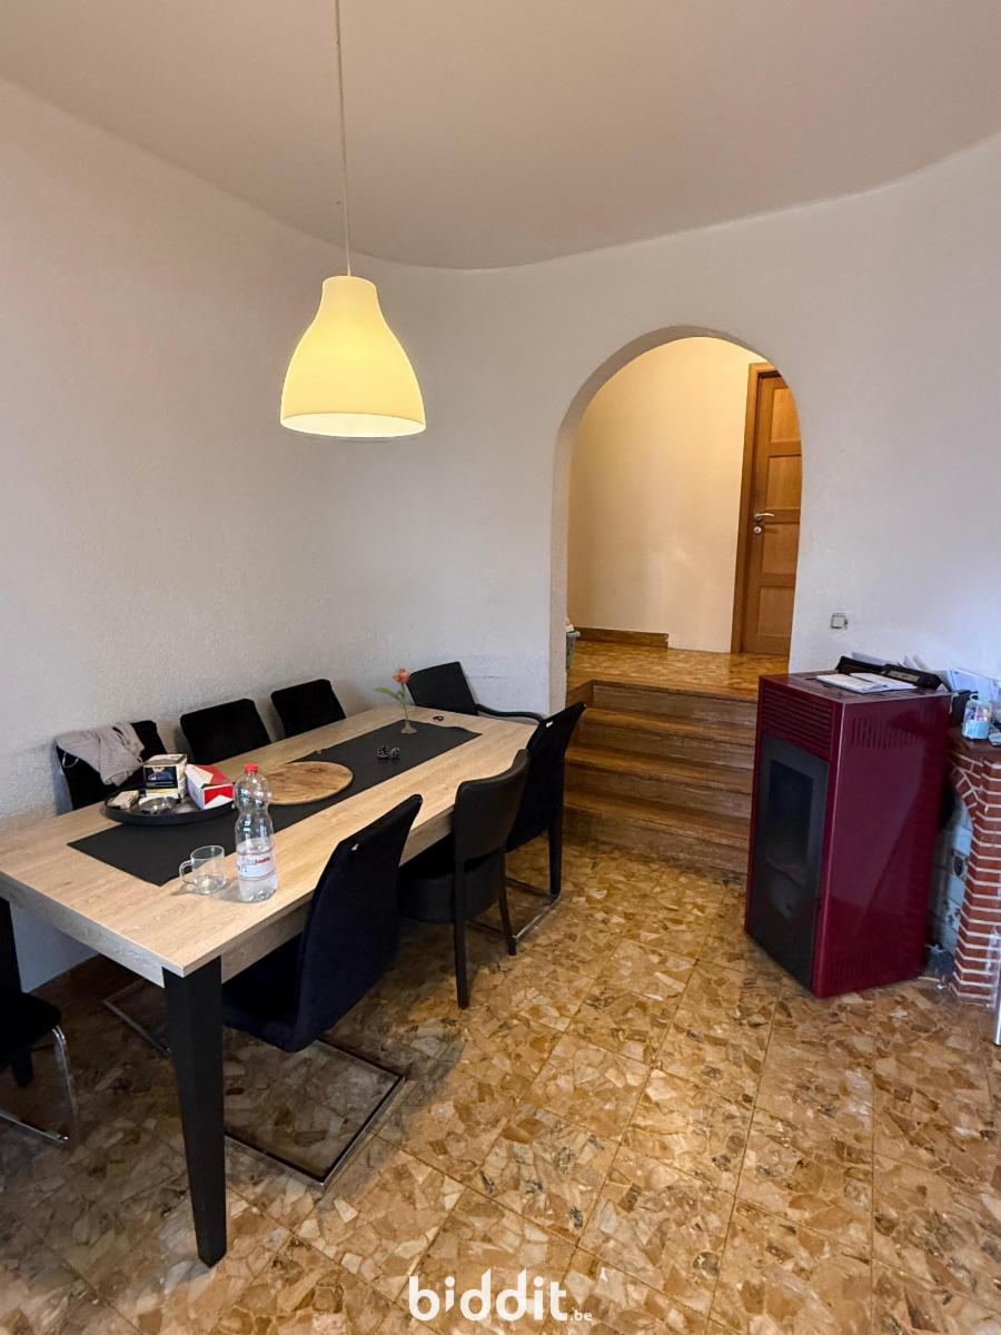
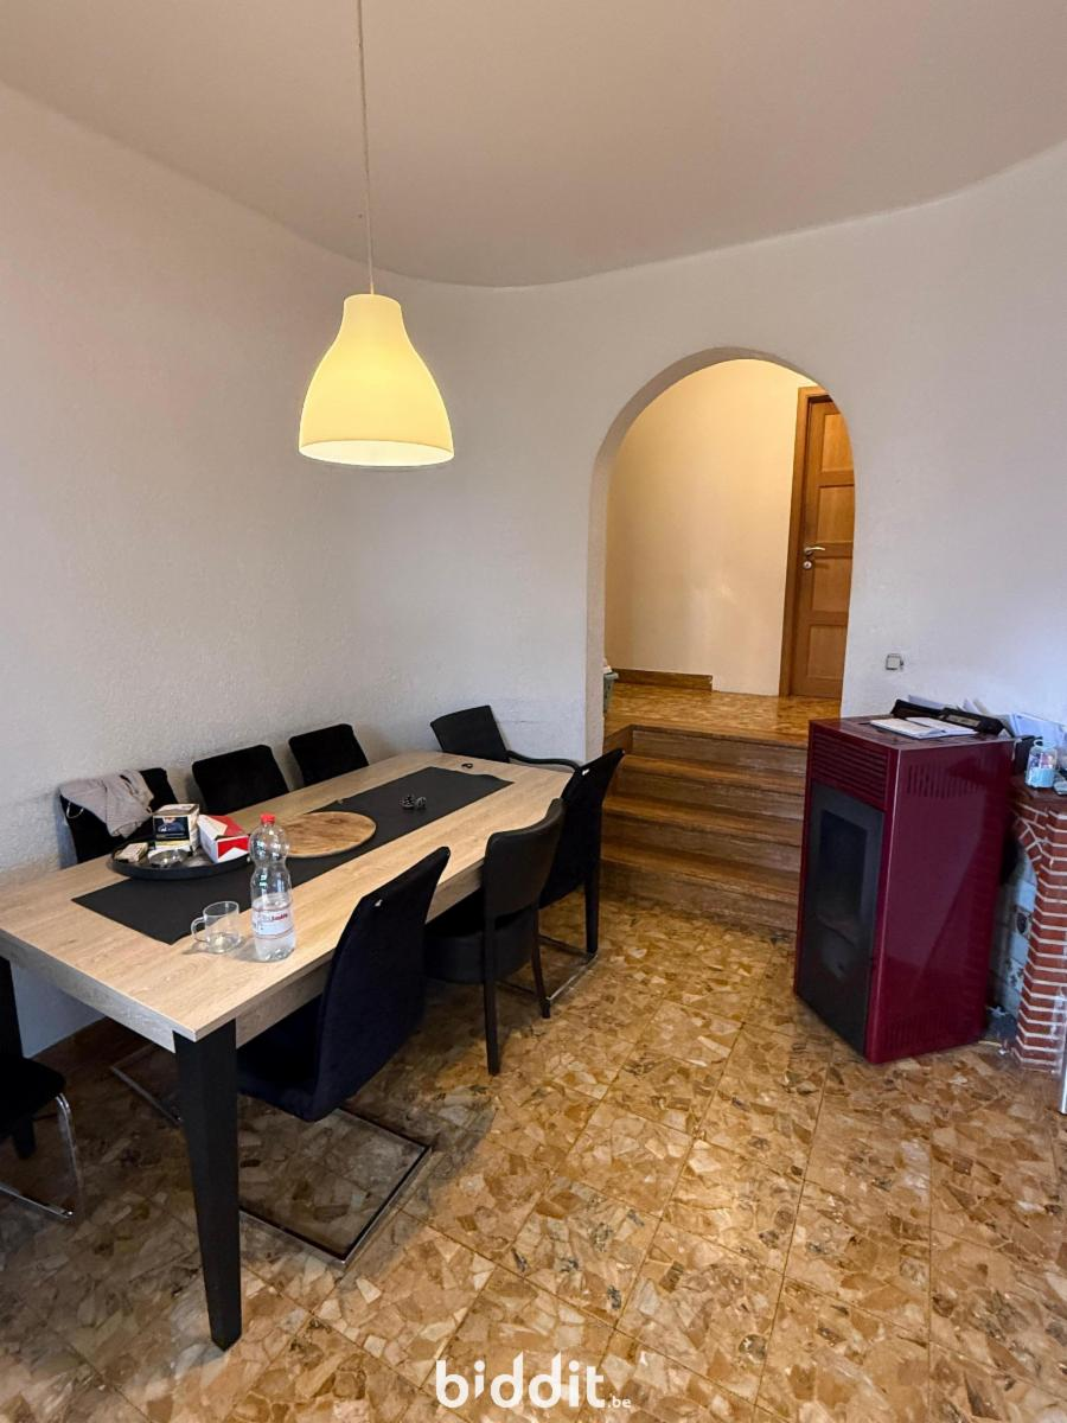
- flower [374,666,417,734]
